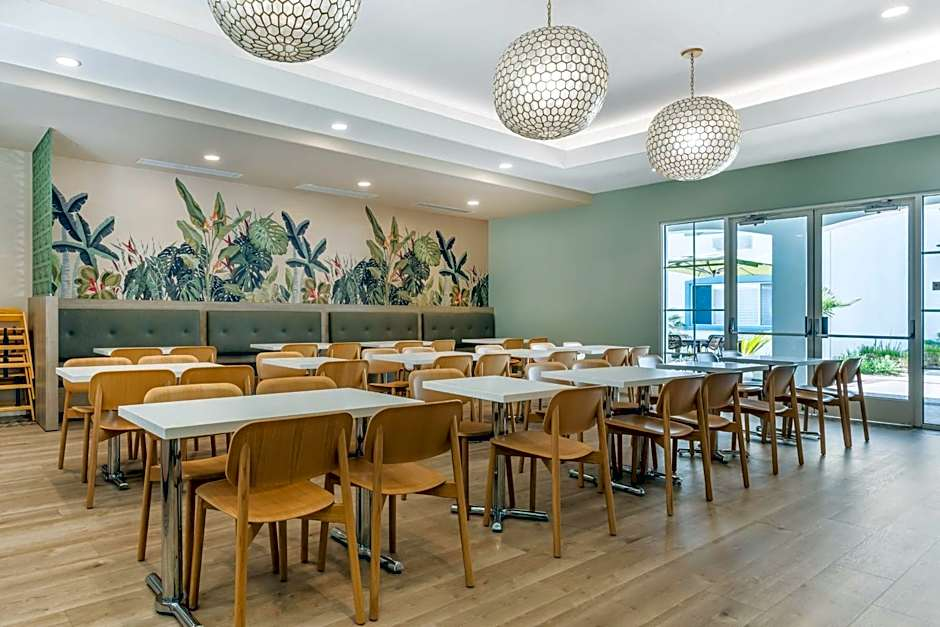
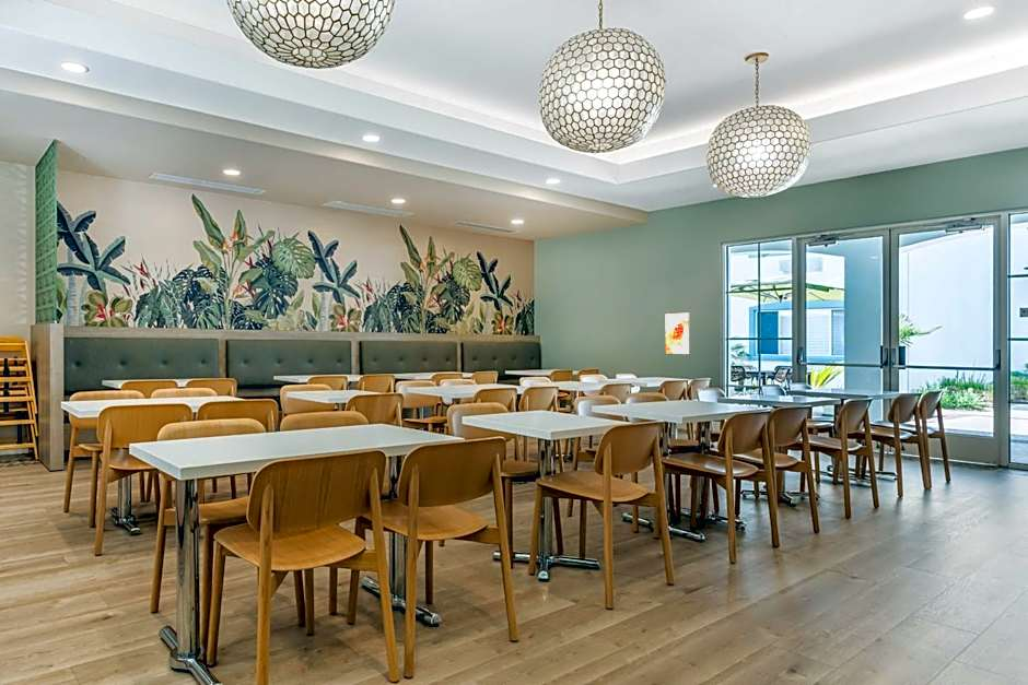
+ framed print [664,311,691,356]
